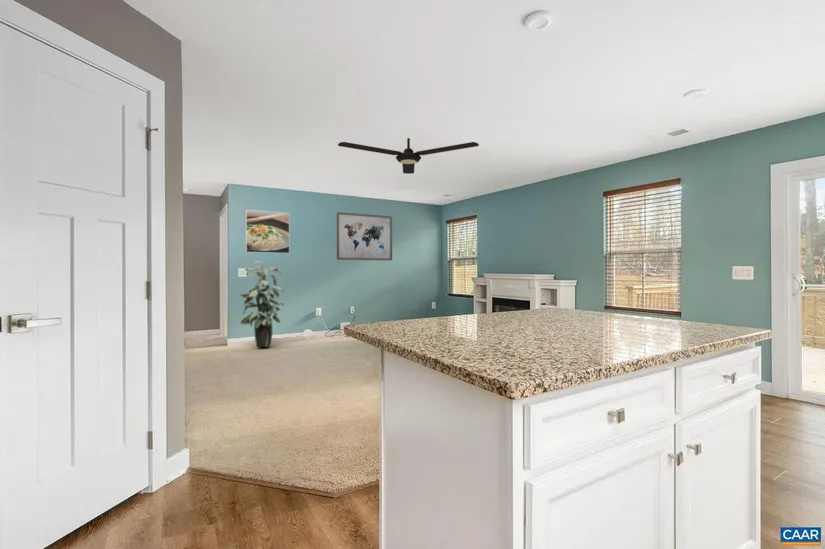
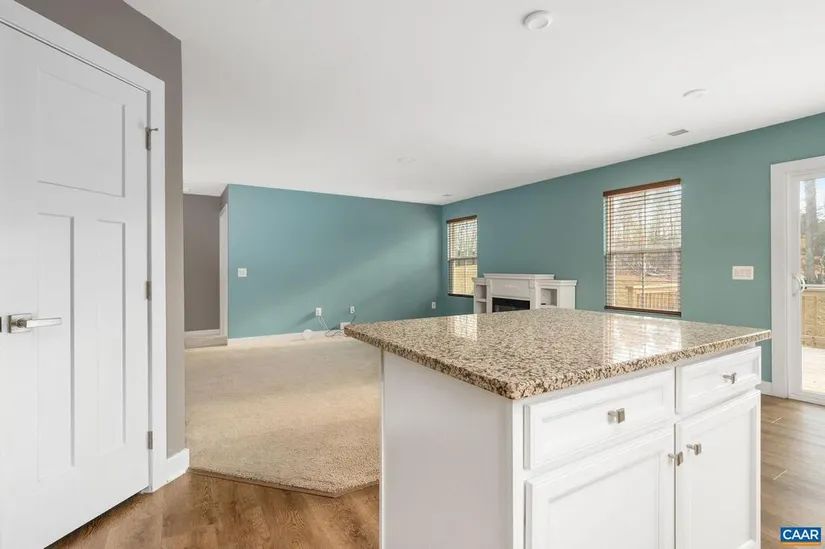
- indoor plant [239,260,286,348]
- ceiling fan [337,137,480,175]
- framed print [245,209,290,254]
- wall art [336,211,393,261]
